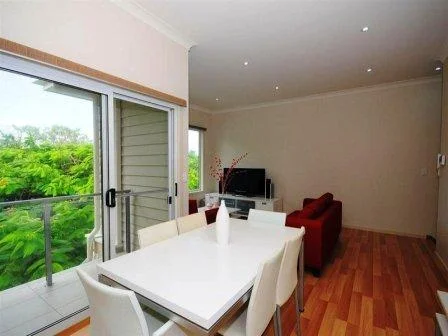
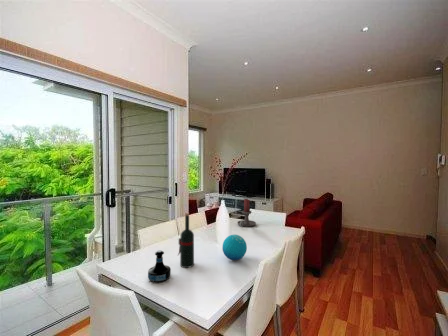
+ decorative orb [221,234,248,261]
+ tequila bottle [147,249,172,284]
+ wine bottle [177,212,195,269]
+ candle holder [236,198,257,228]
